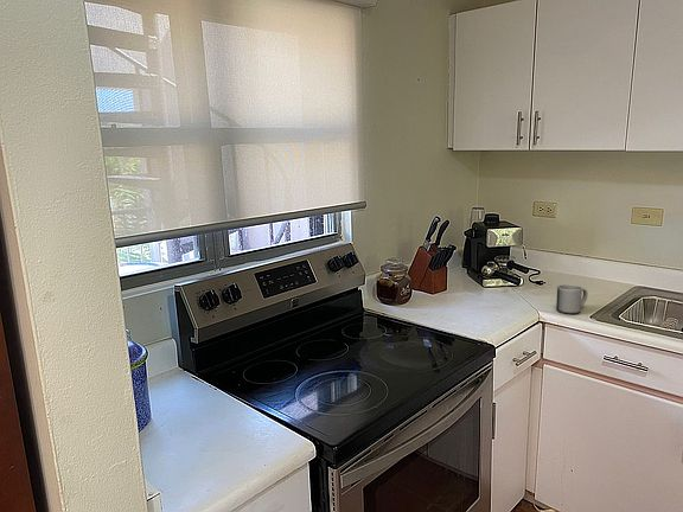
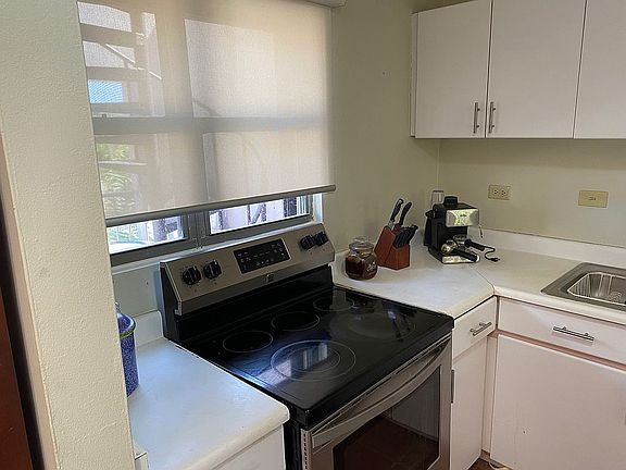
- mug [555,283,589,315]
